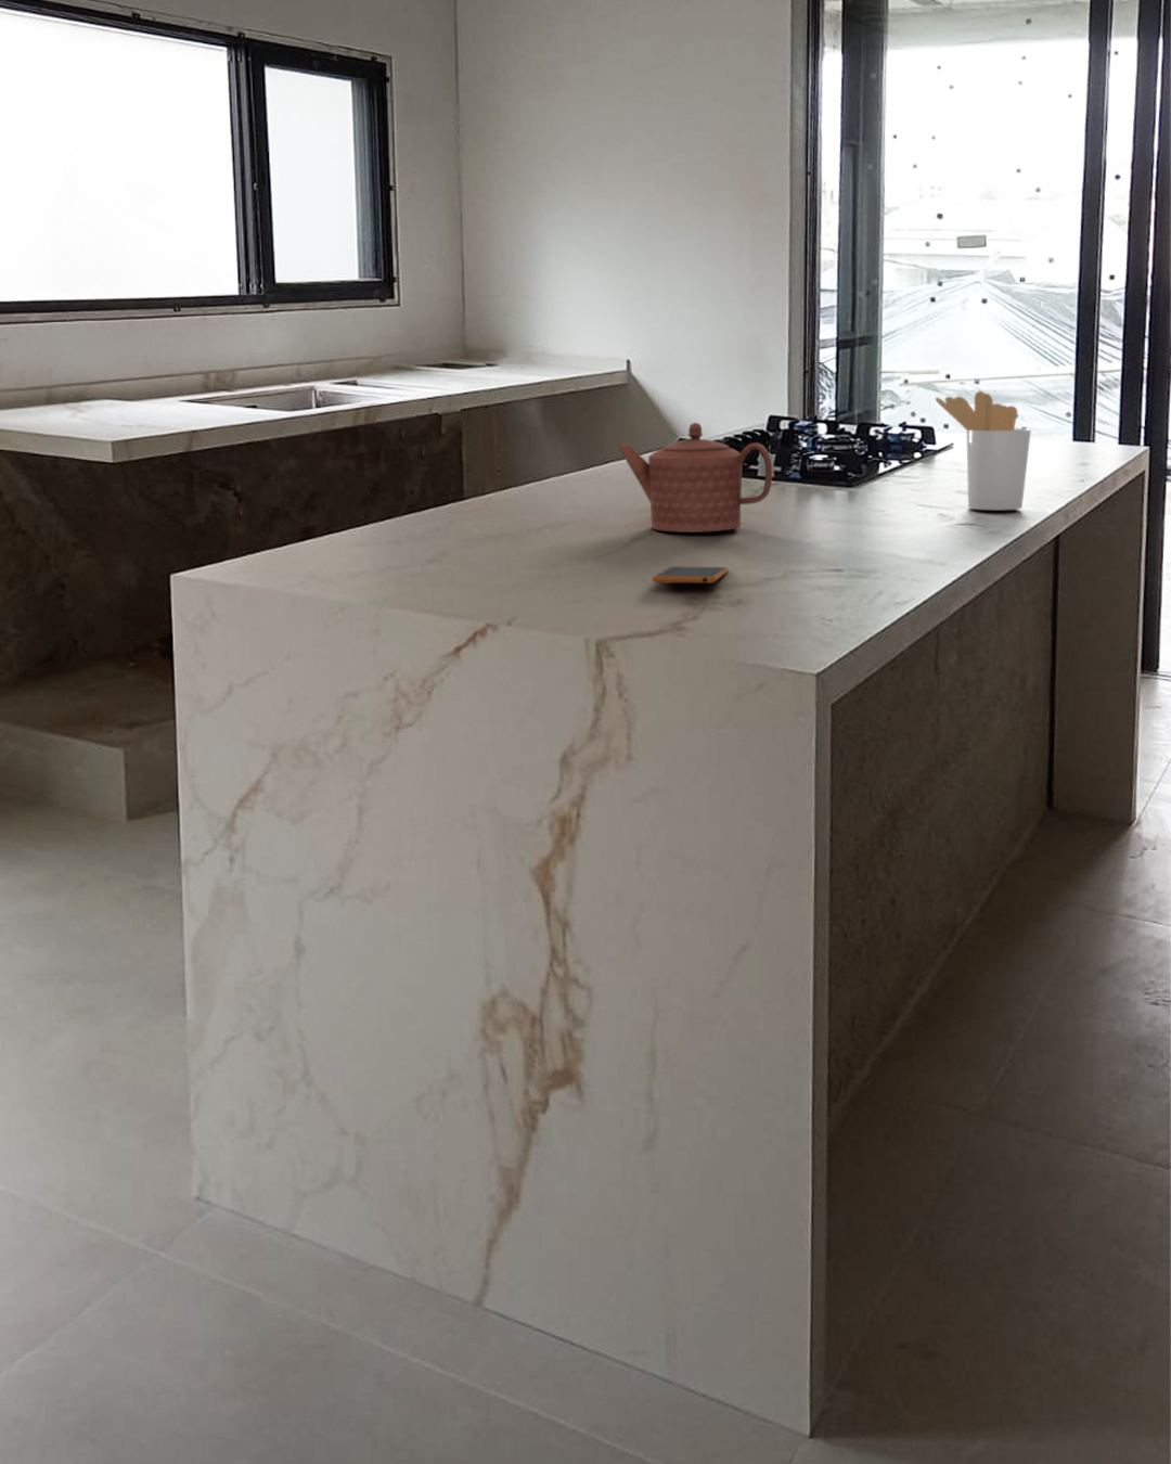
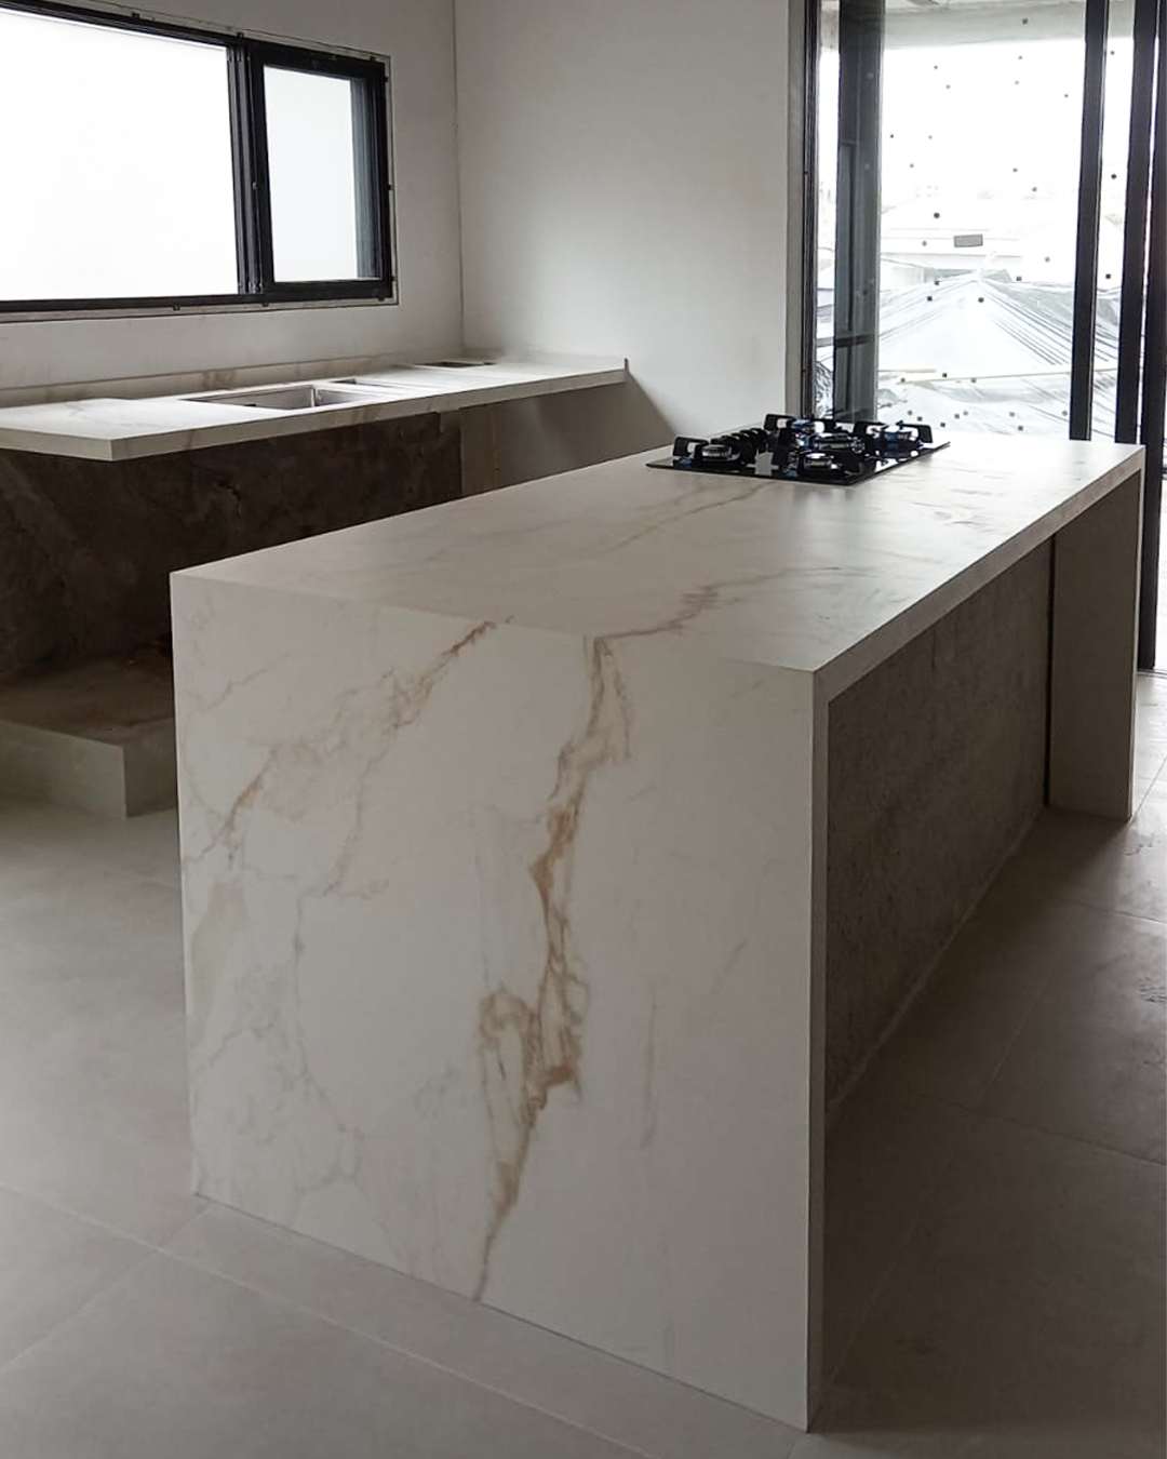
- utensil holder [934,391,1032,510]
- smartphone [650,565,730,584]
- teapot [615,422,773,533]
